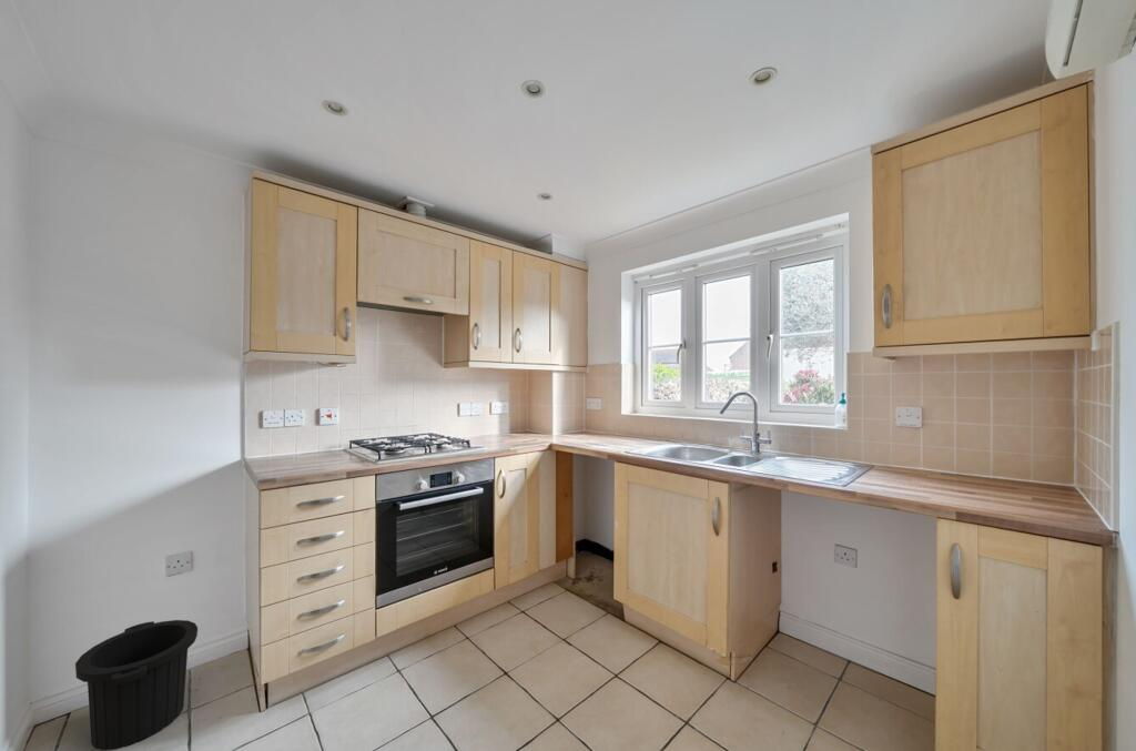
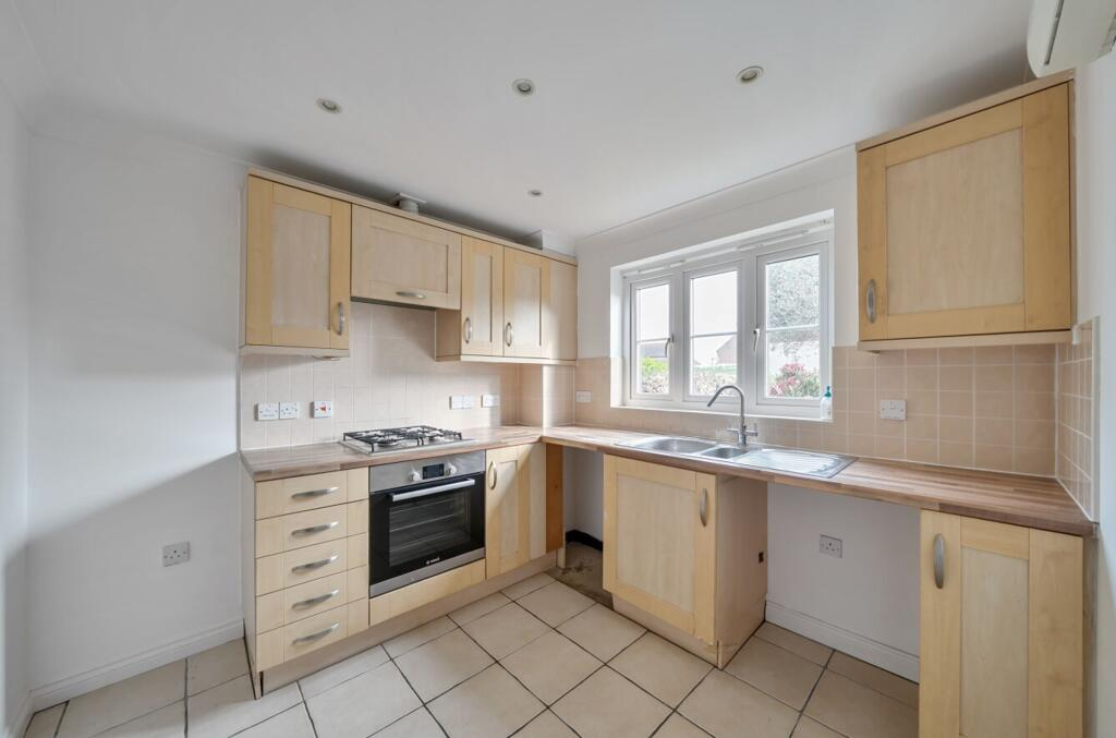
- trash can [74,619,199,751]
